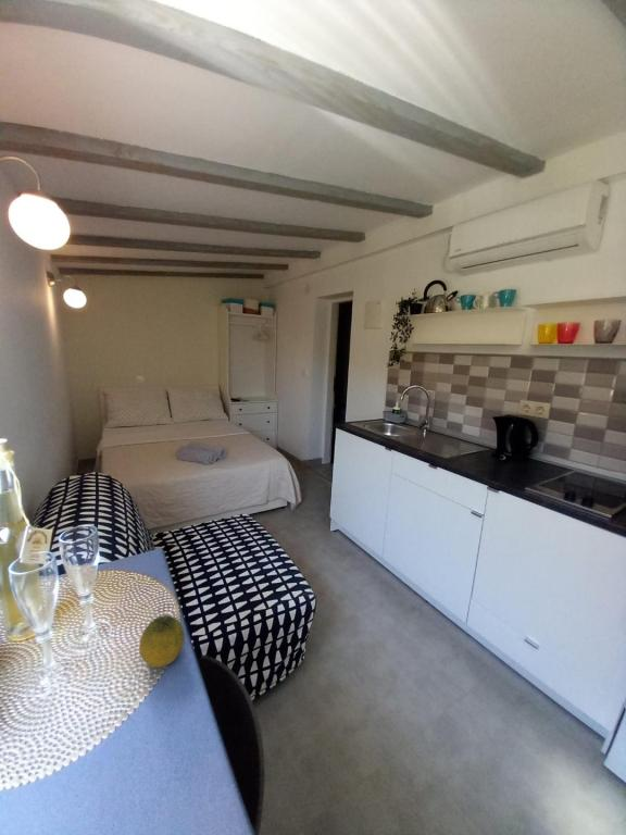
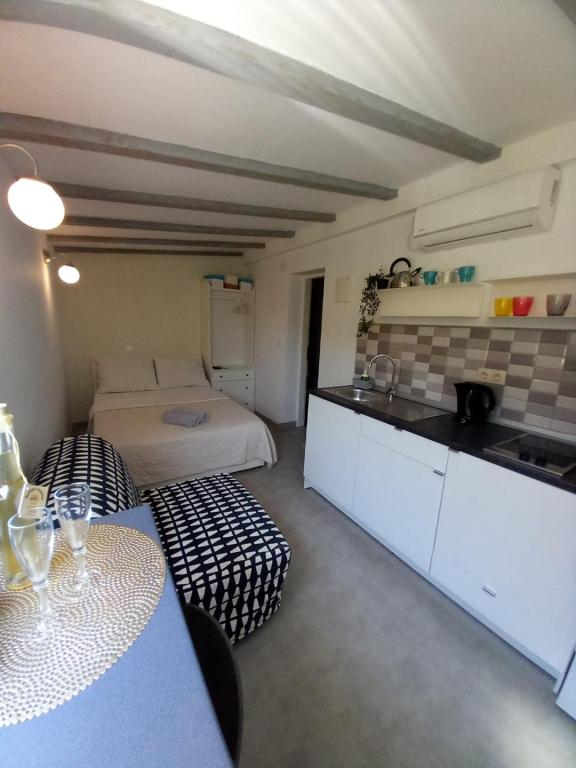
- fruit [138,614,186,669]
